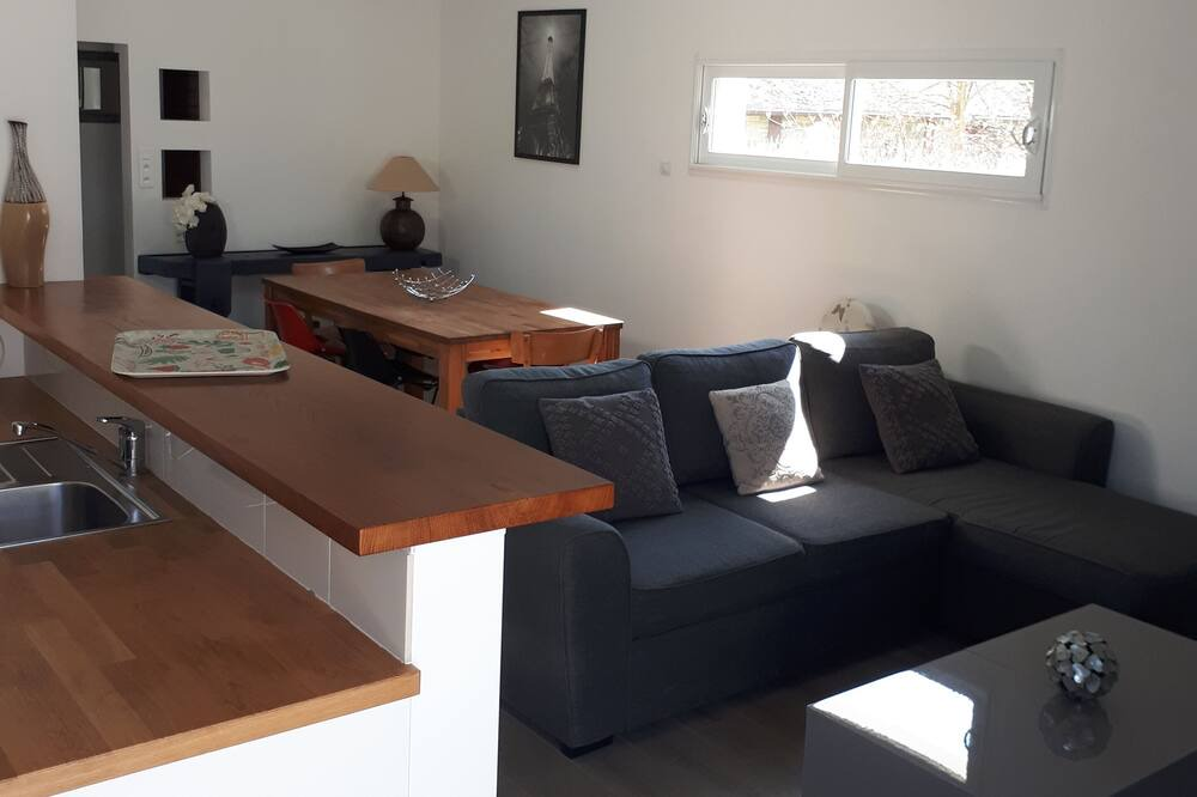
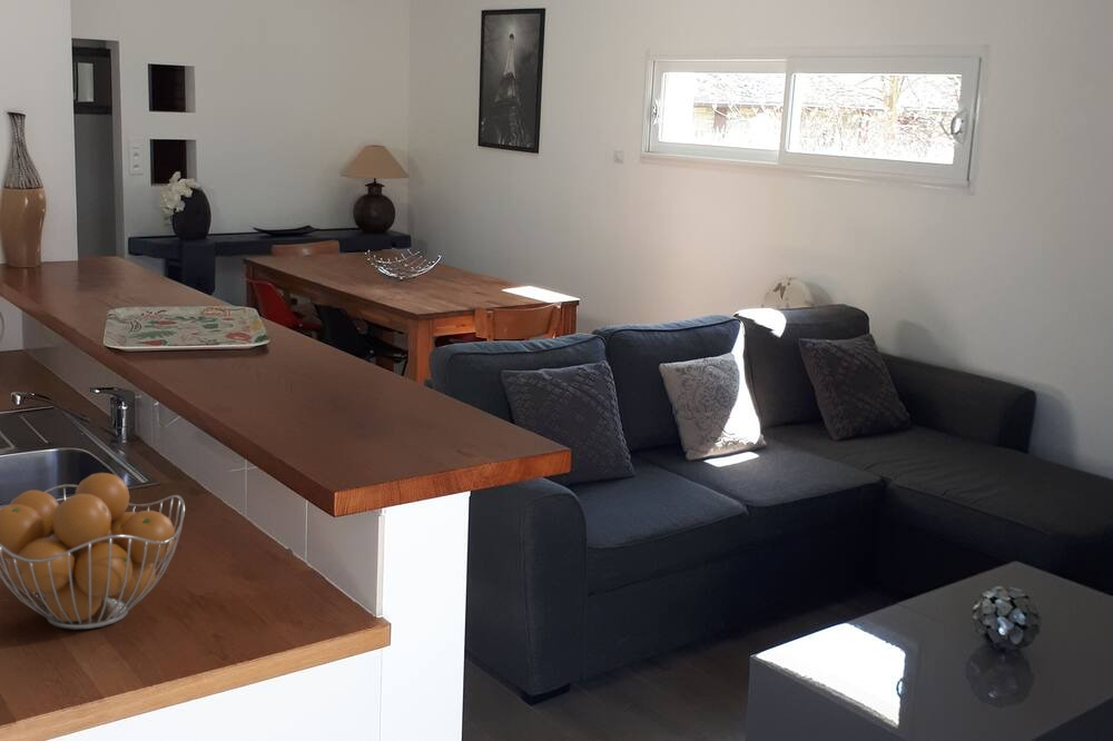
+ fruit basket [0,472,186,631]
